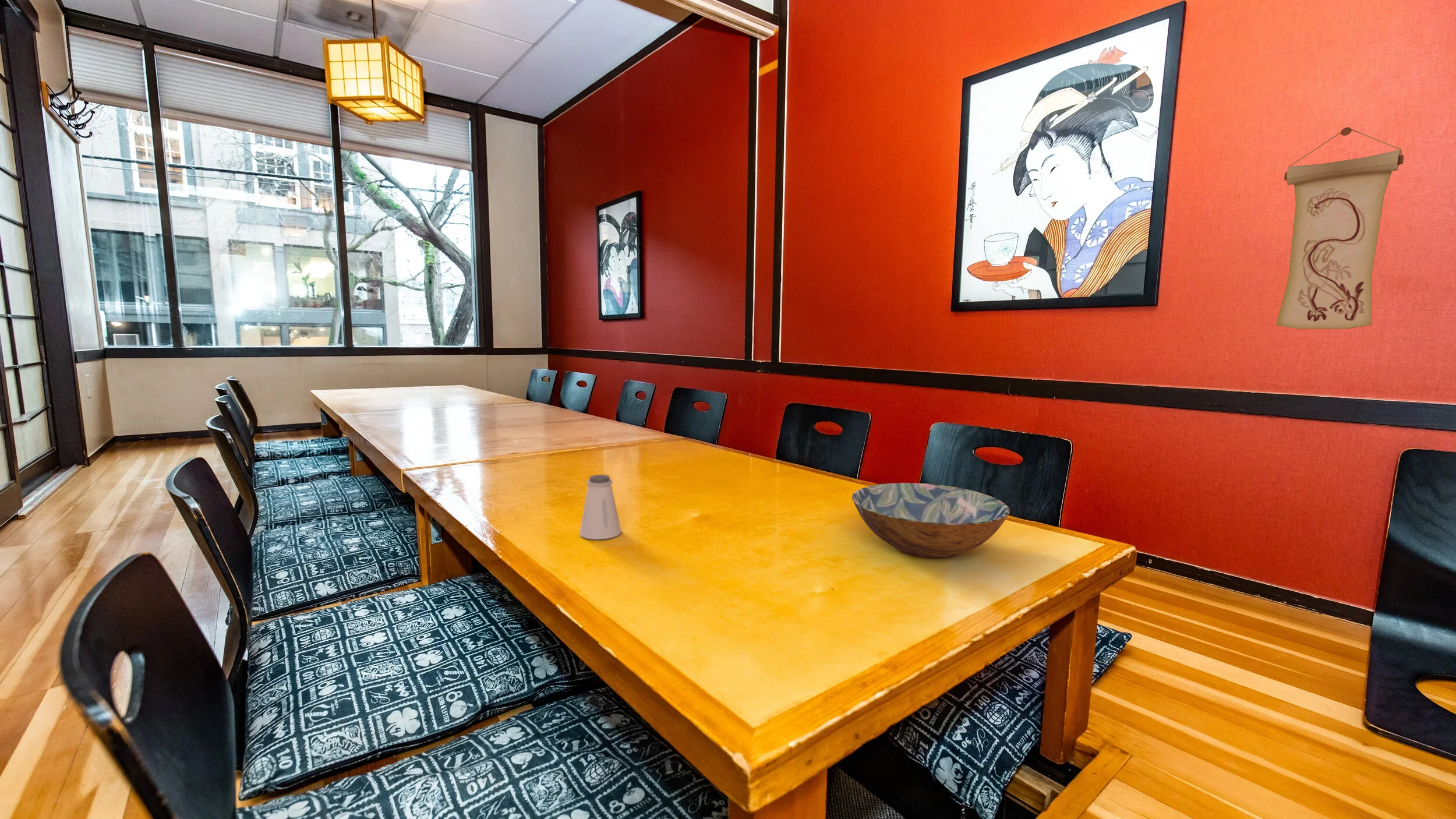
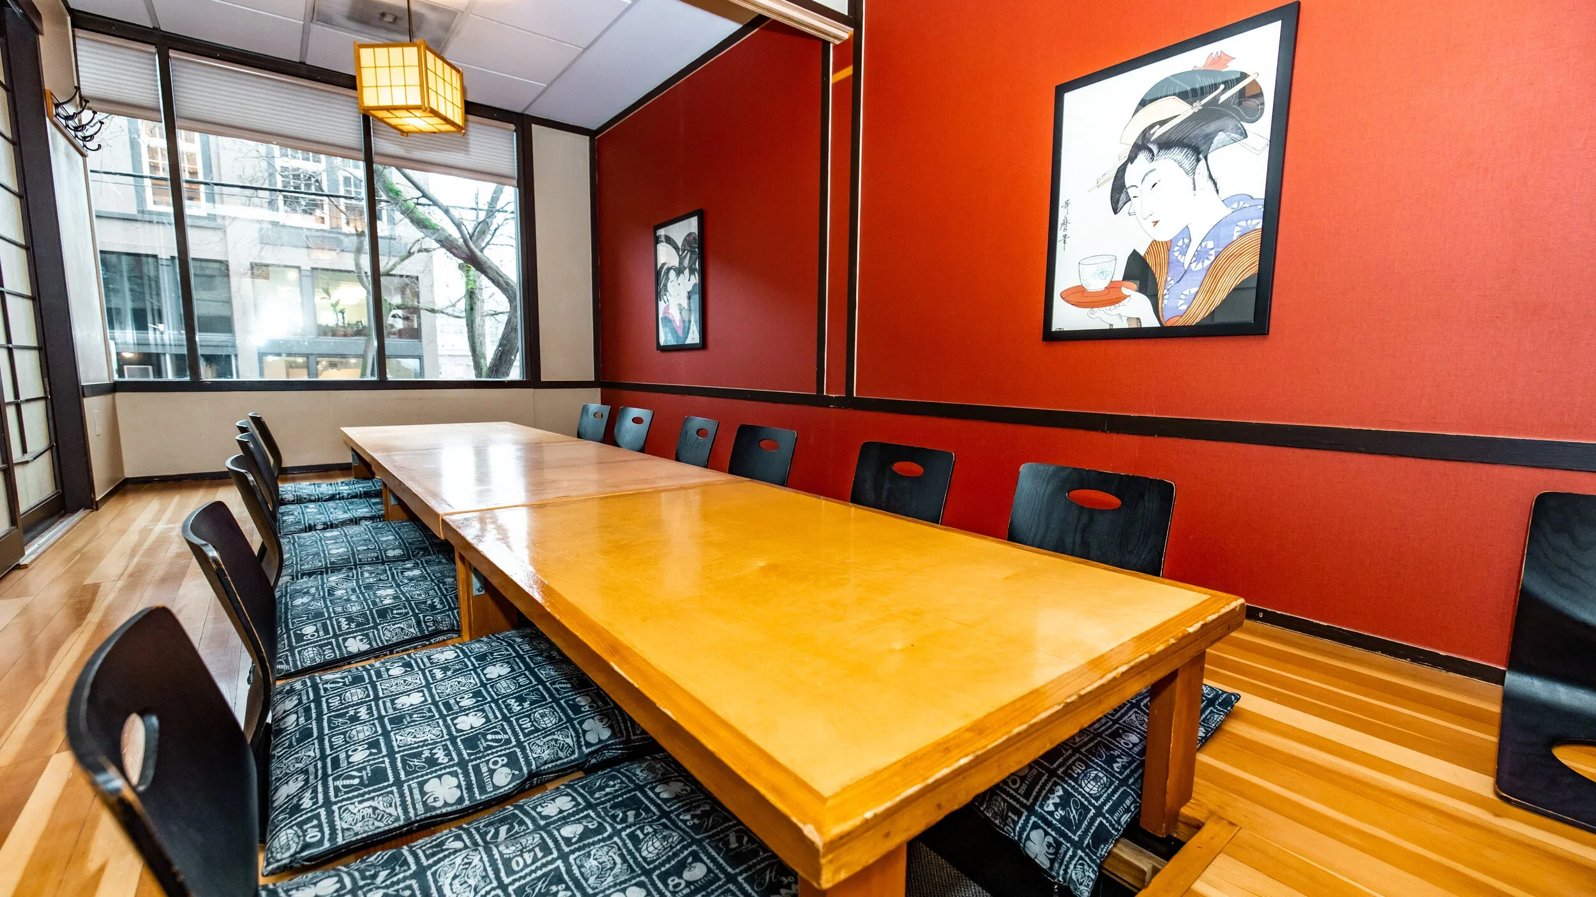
- saltshaker [579,474,622,540]
- wall scroll [1275,126,1405,330]
- bowl [851,482,1010,559]
